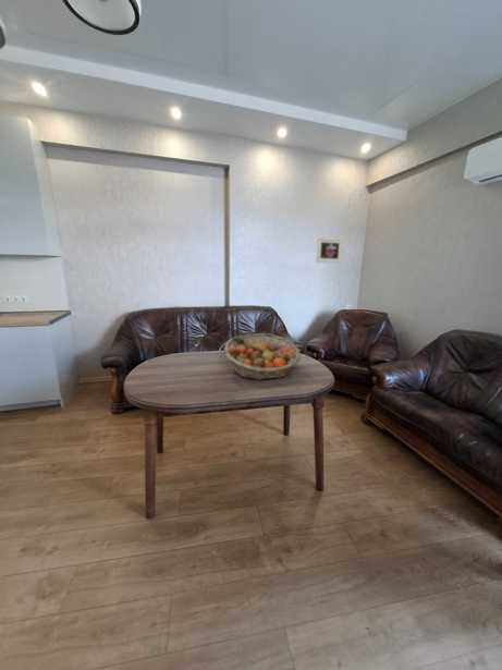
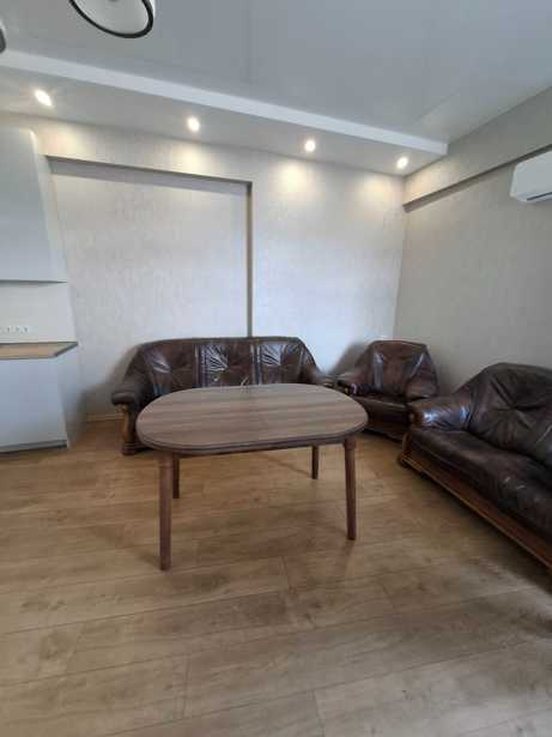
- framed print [315,236,344,265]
- fruit basket [223,332,302,381]
